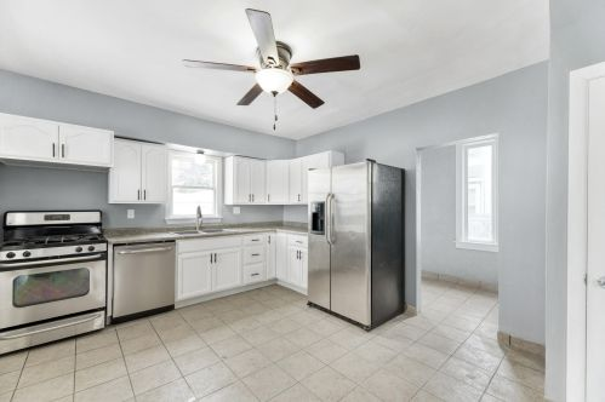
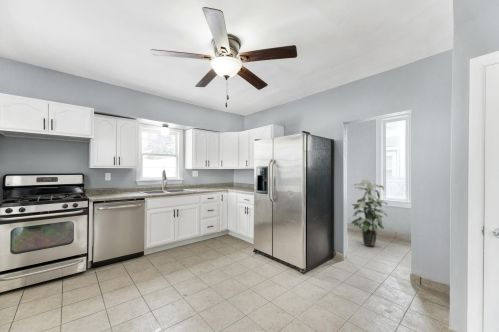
+ indoor plant [350,179,389,248]
